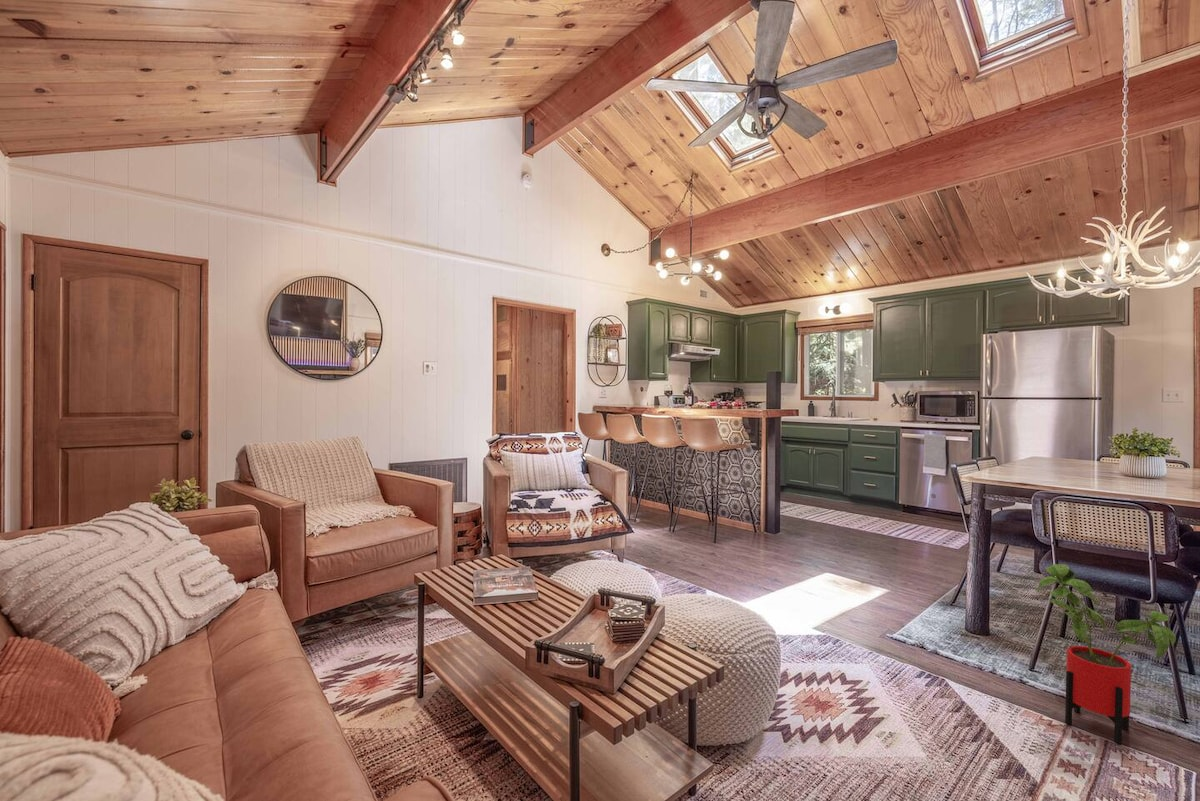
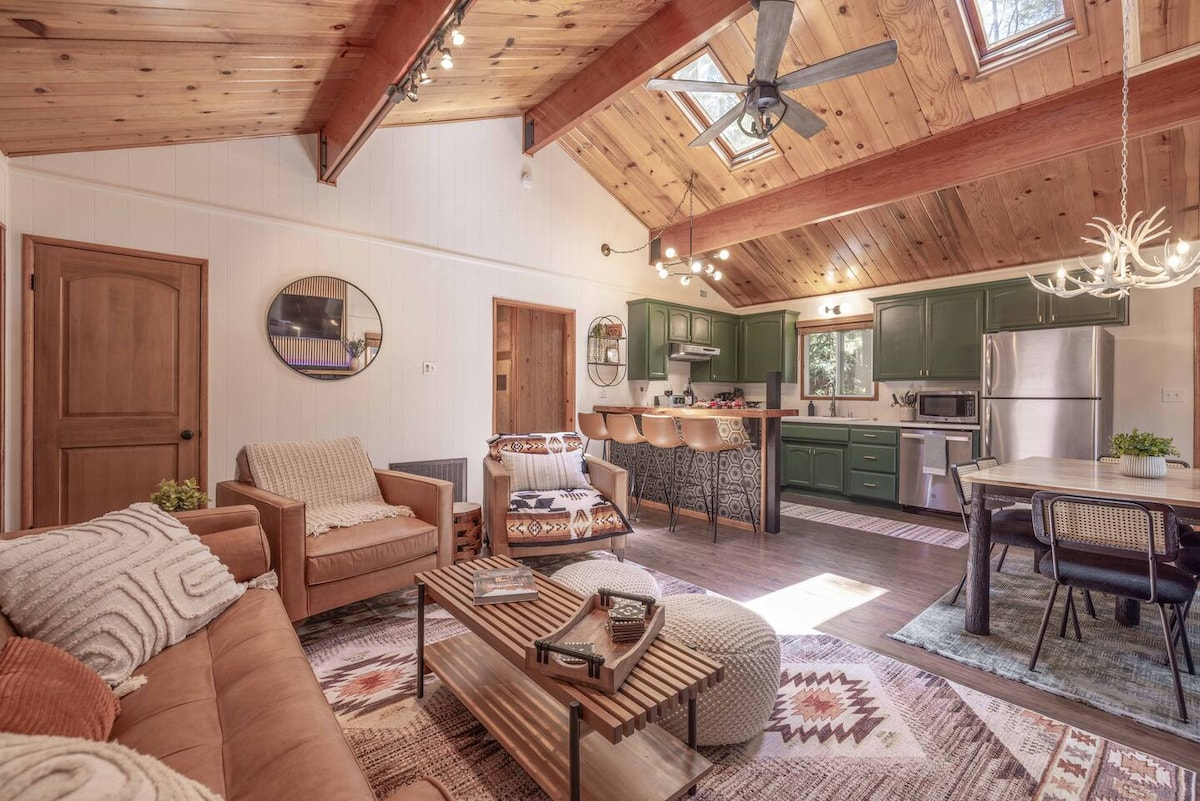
- house plant [1036,563,1177,746]
